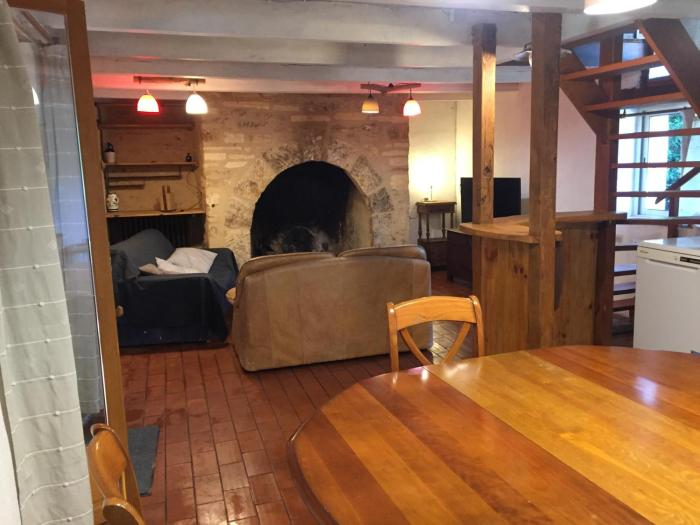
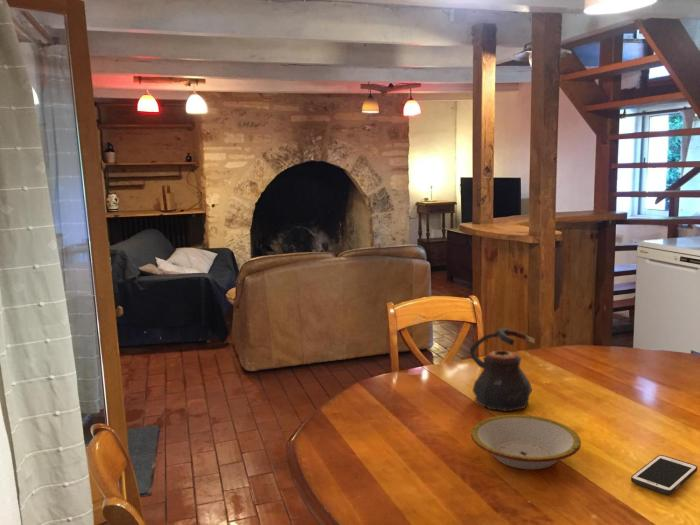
+ cell phone [630,454,698,495]
+ bowl [470,414,582,471]
+ teapot [469,327,536,412]
